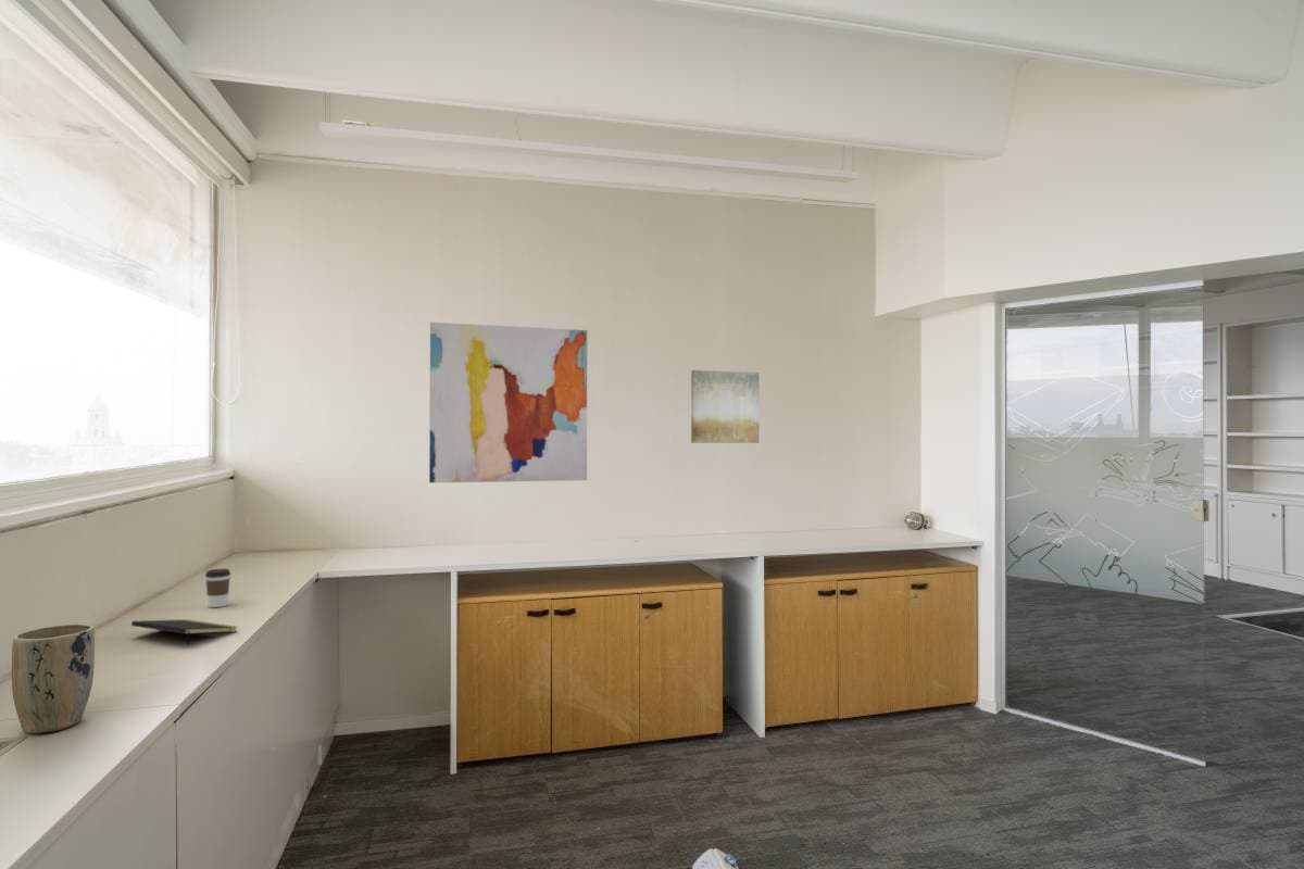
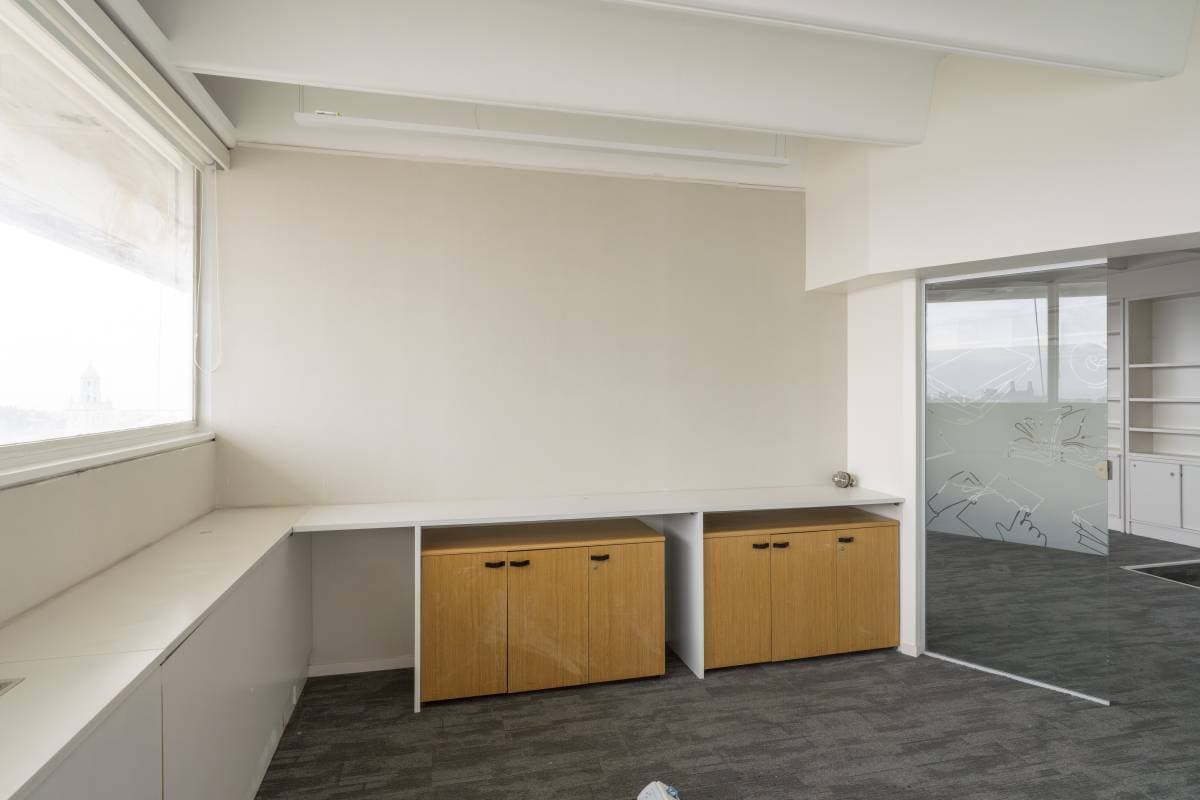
- wall art [428,322,588,483]
- wall art [690,369,761,444]
- plant pot [11,622,96,734]
- coffee cup [204,568,231,608]
- notepad [130,618,239,646]
